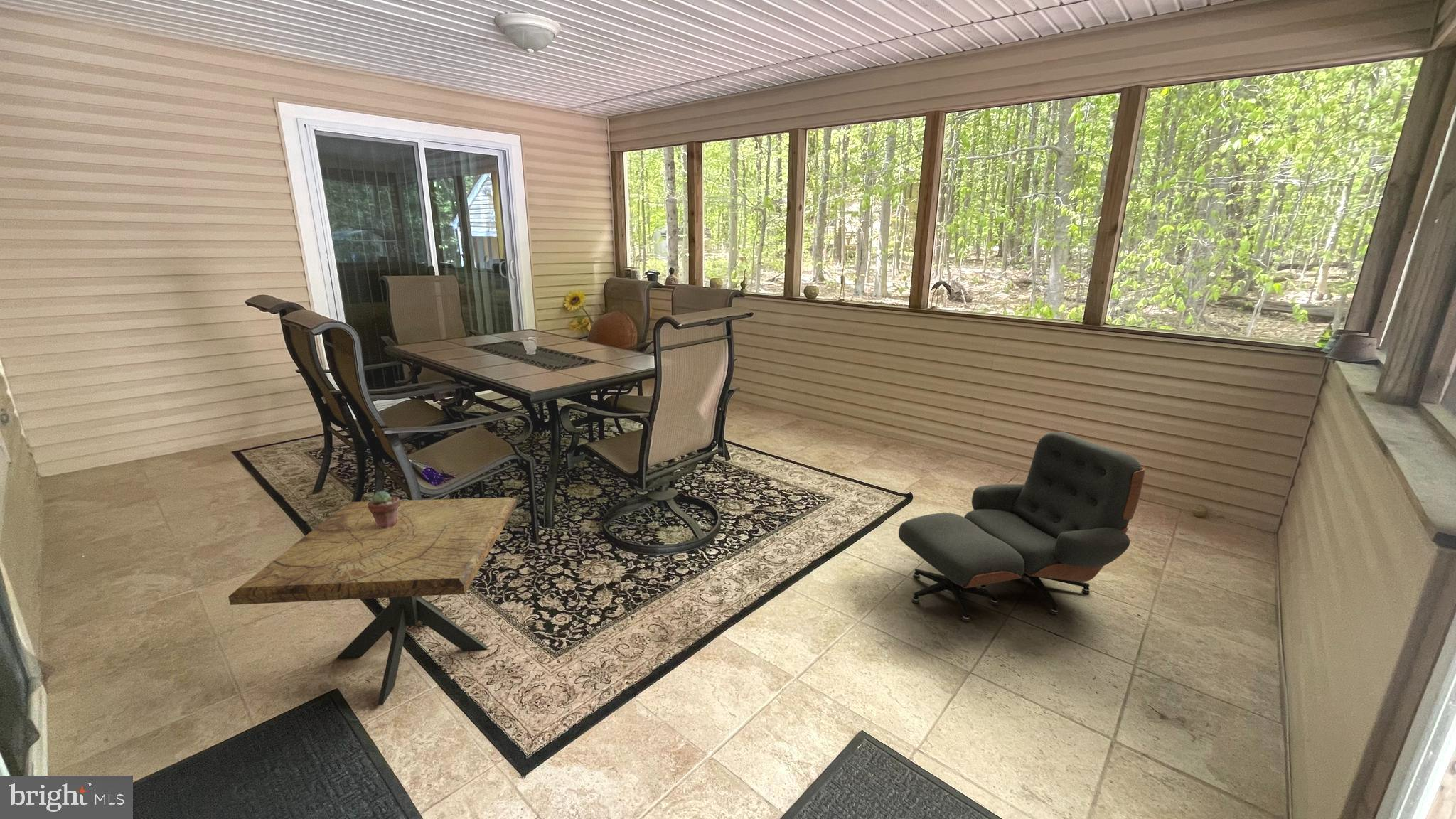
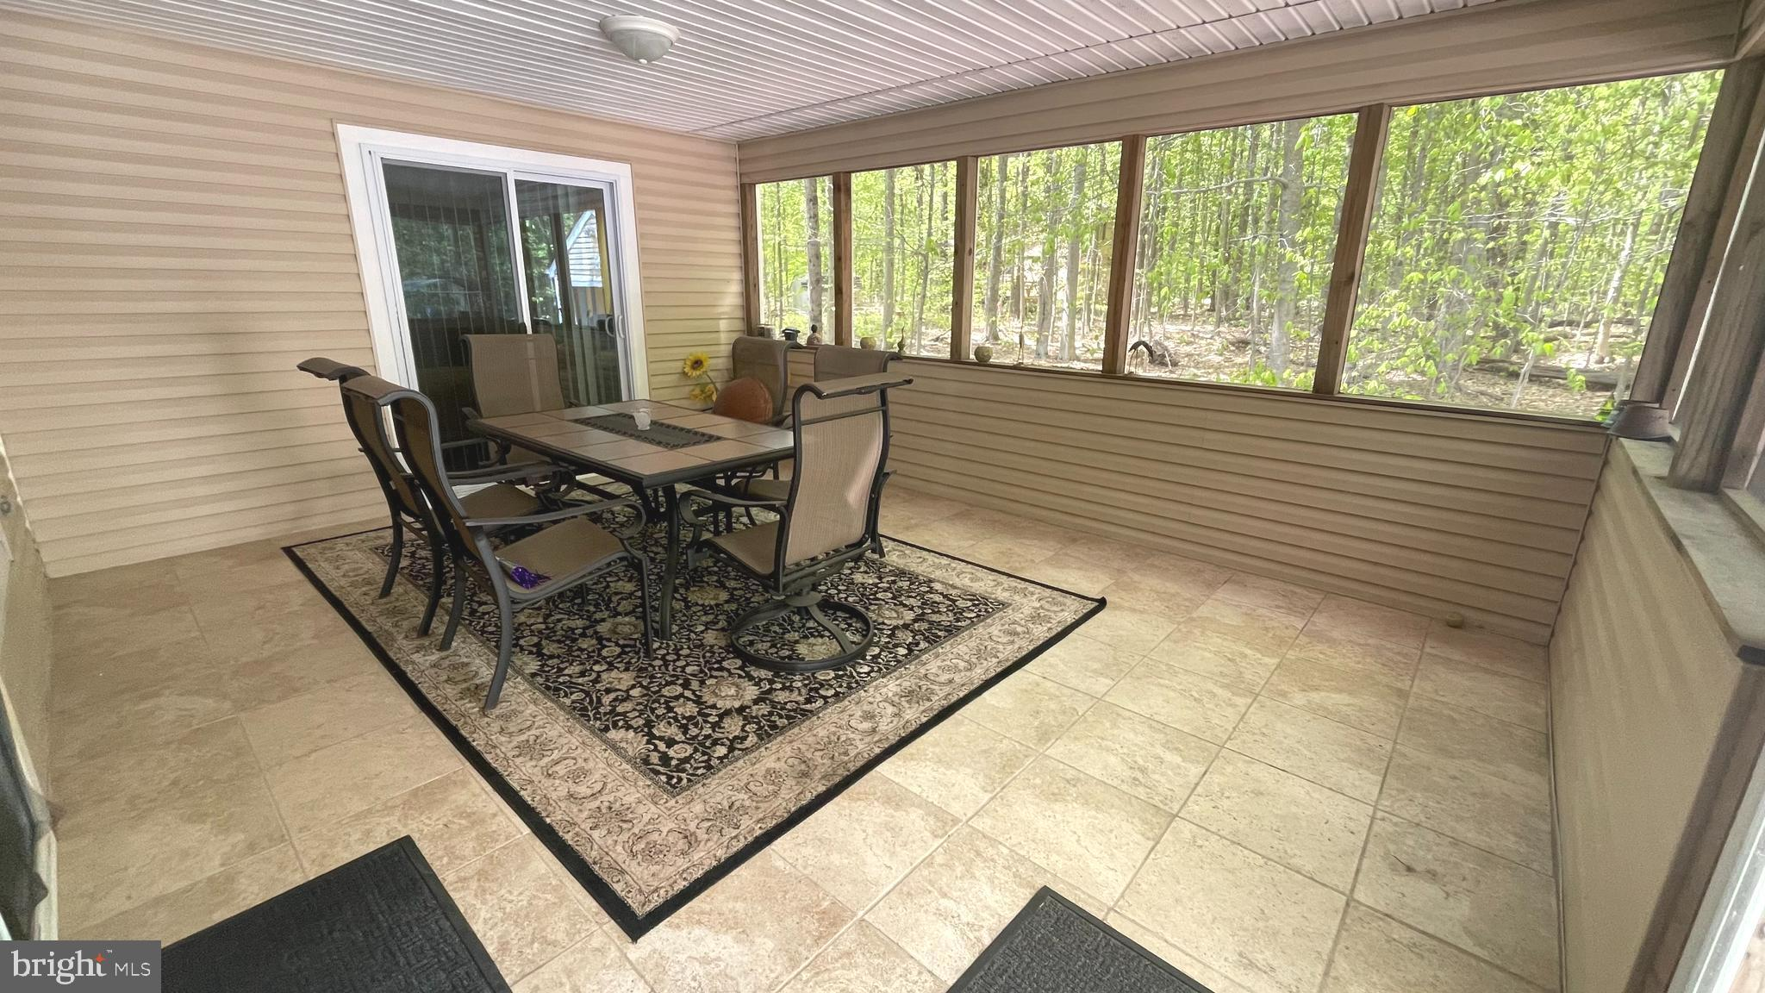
- potted succulent [368,490,400,528]
- lounge chair [898,431,1146,622]
- side table [228,497,518,706]
